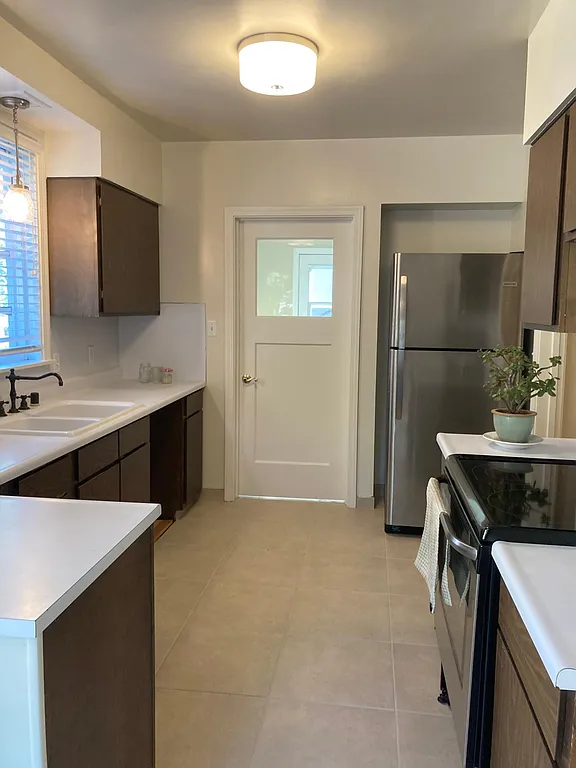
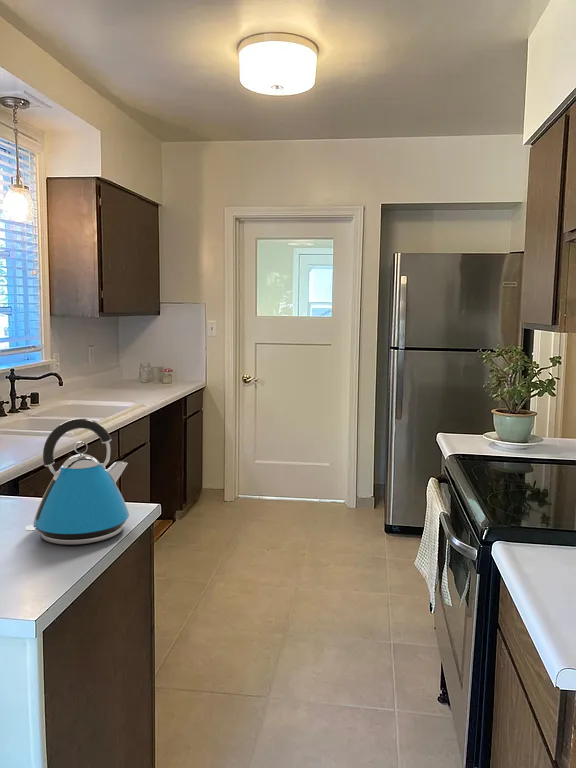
+ kettle [24,418,130,546]
